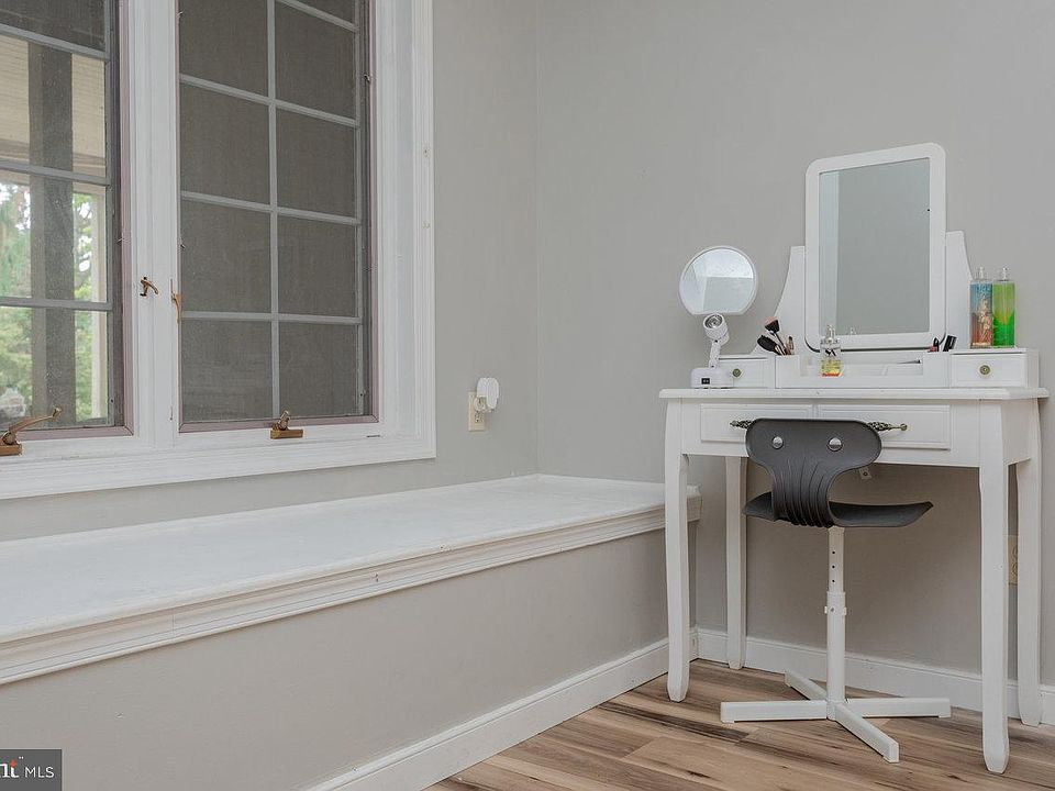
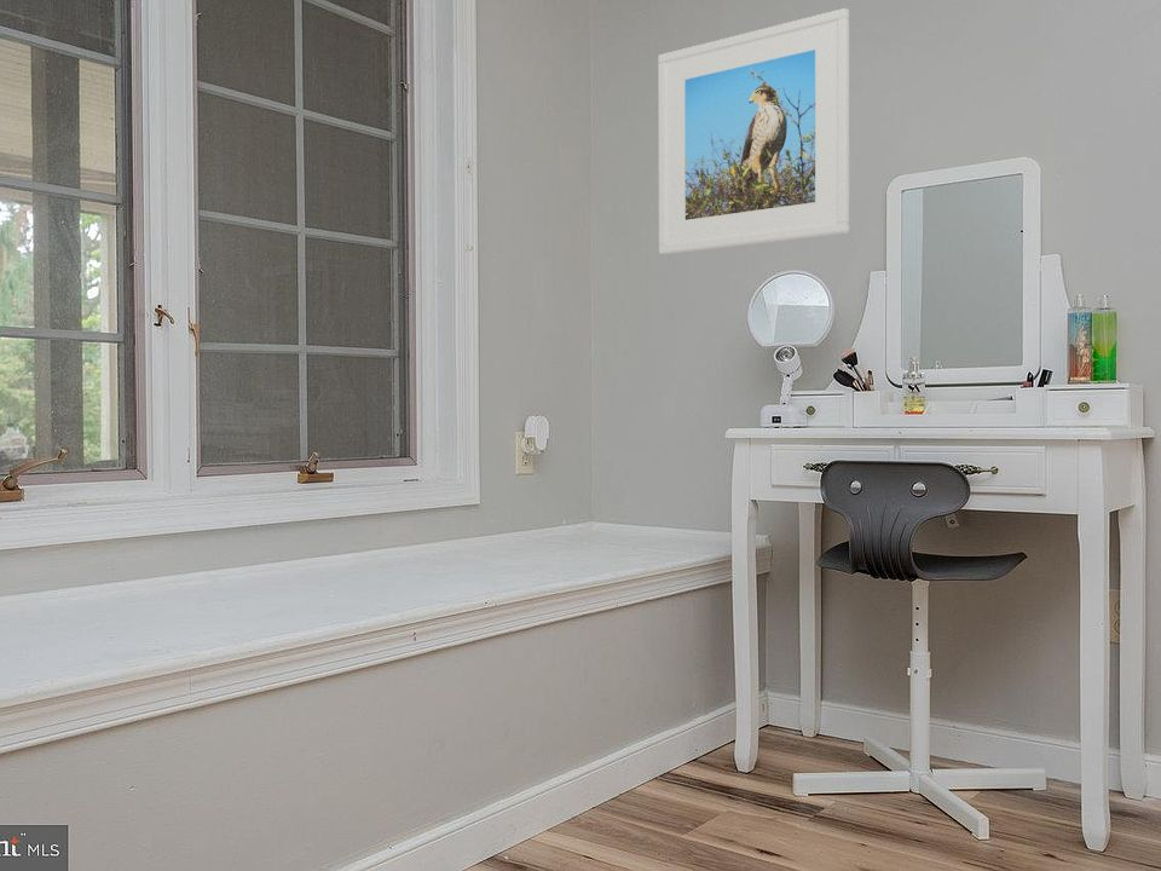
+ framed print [658,7,850,255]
